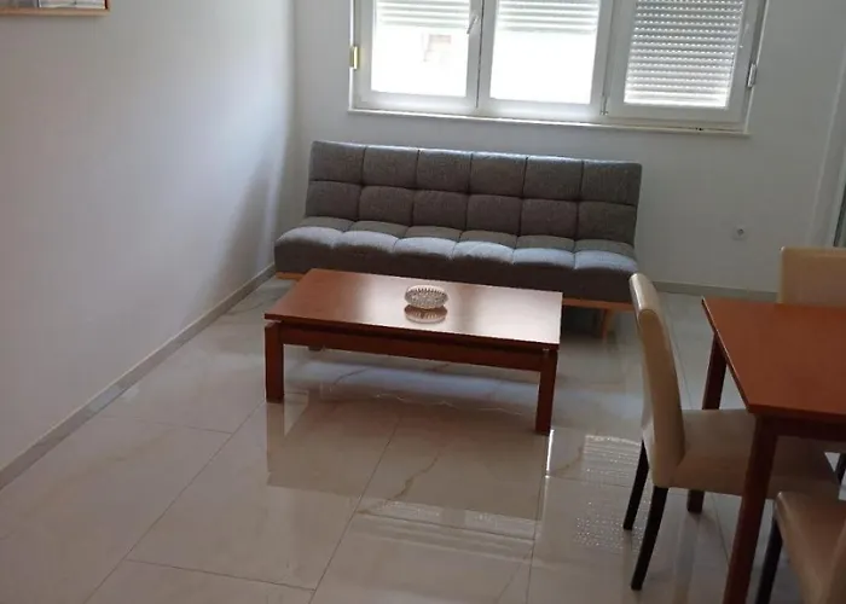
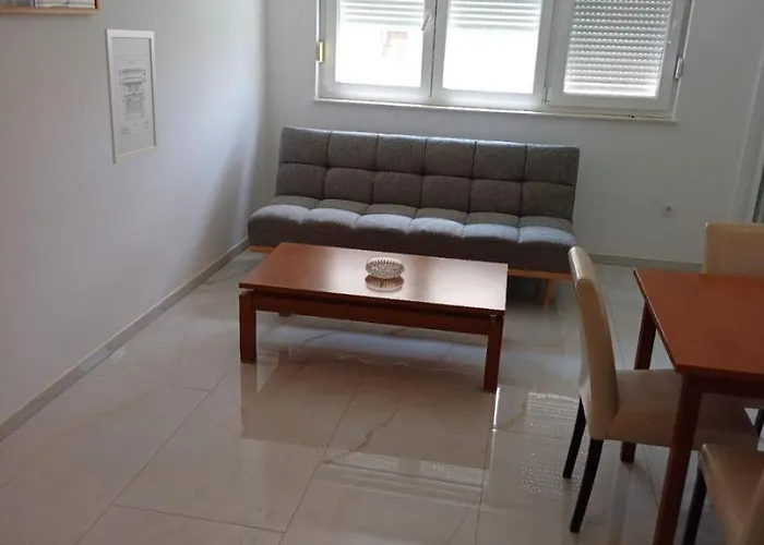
+ wall art [103,28,160,166]
